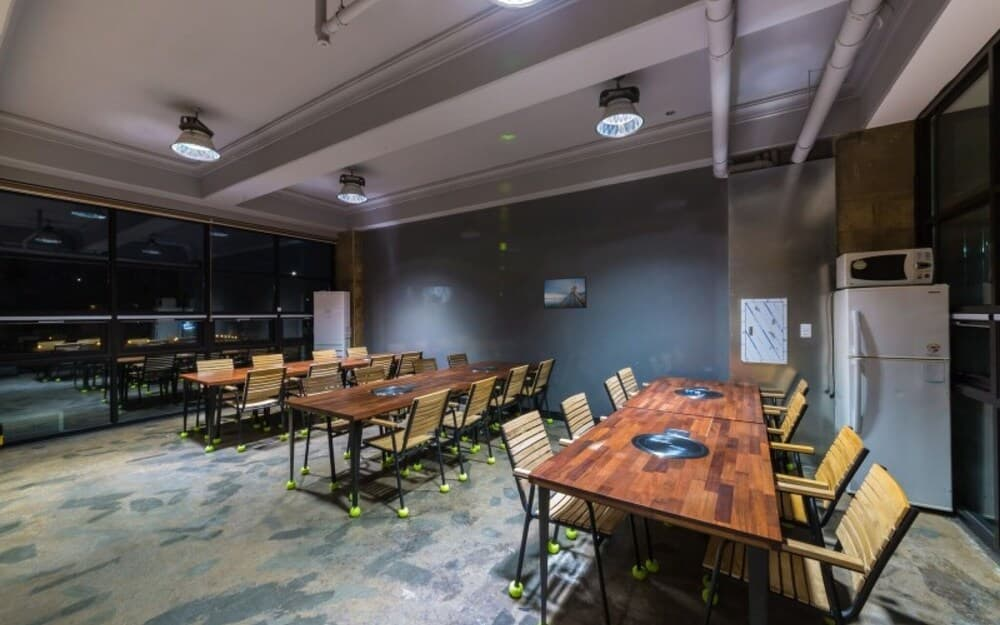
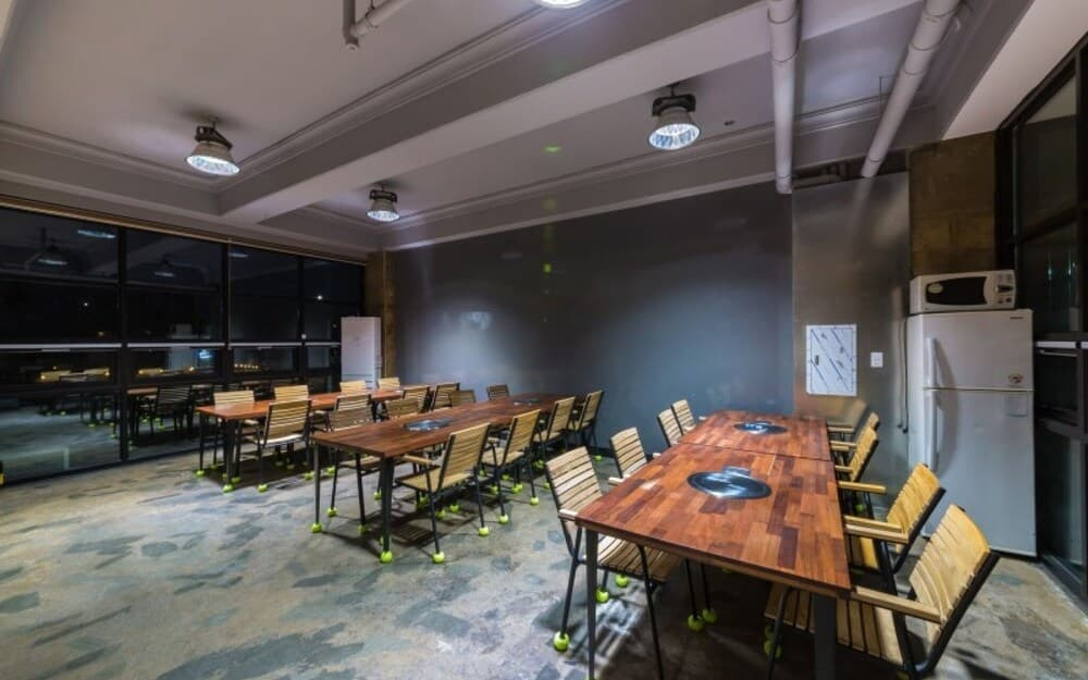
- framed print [542,276,588,310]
